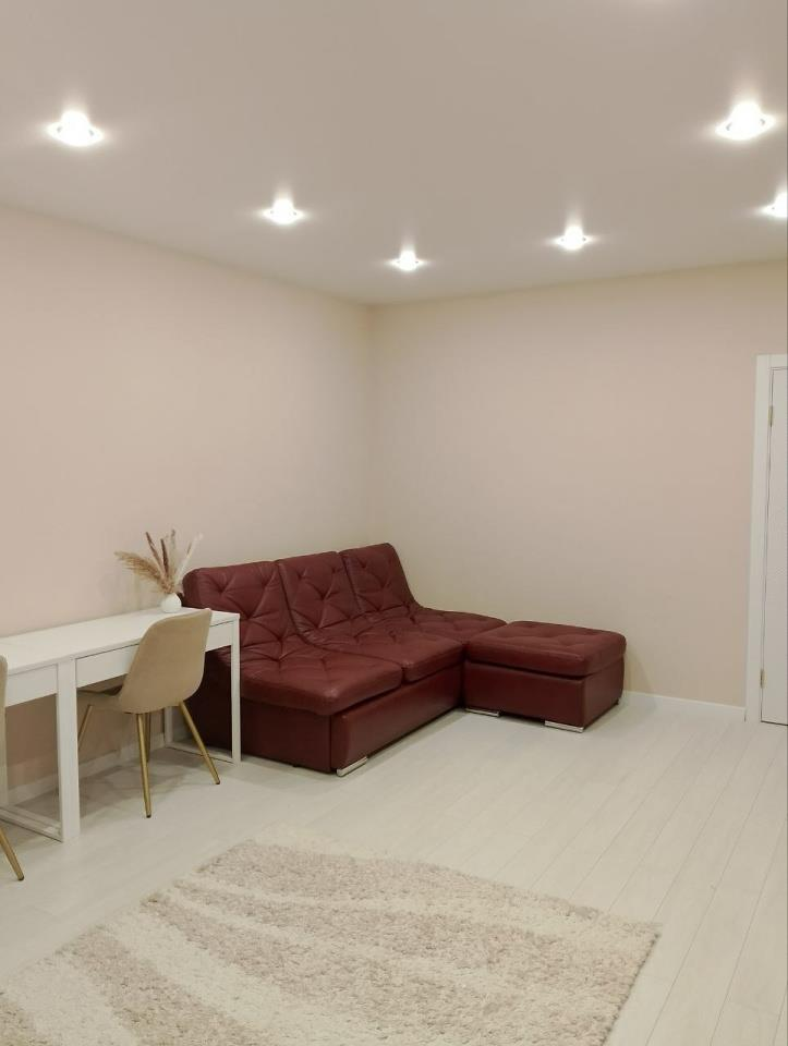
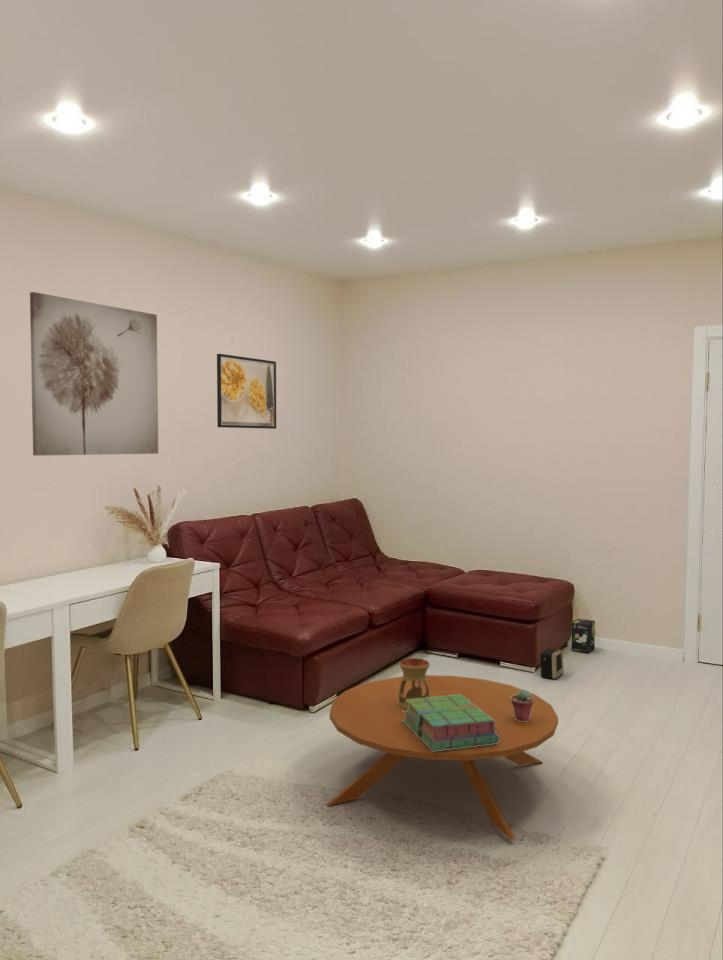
+ coffee table [325,674,559,841]
+ box [570,618,596,654]
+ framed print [216,353,277,430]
+ stack of books [402,695,499,752]
+ oil burner [398,657,431,710]
+ wall art [29,291,159,457]
+ potted succulent [511,688,534,722]
+ speaker [539,648,565,680]
